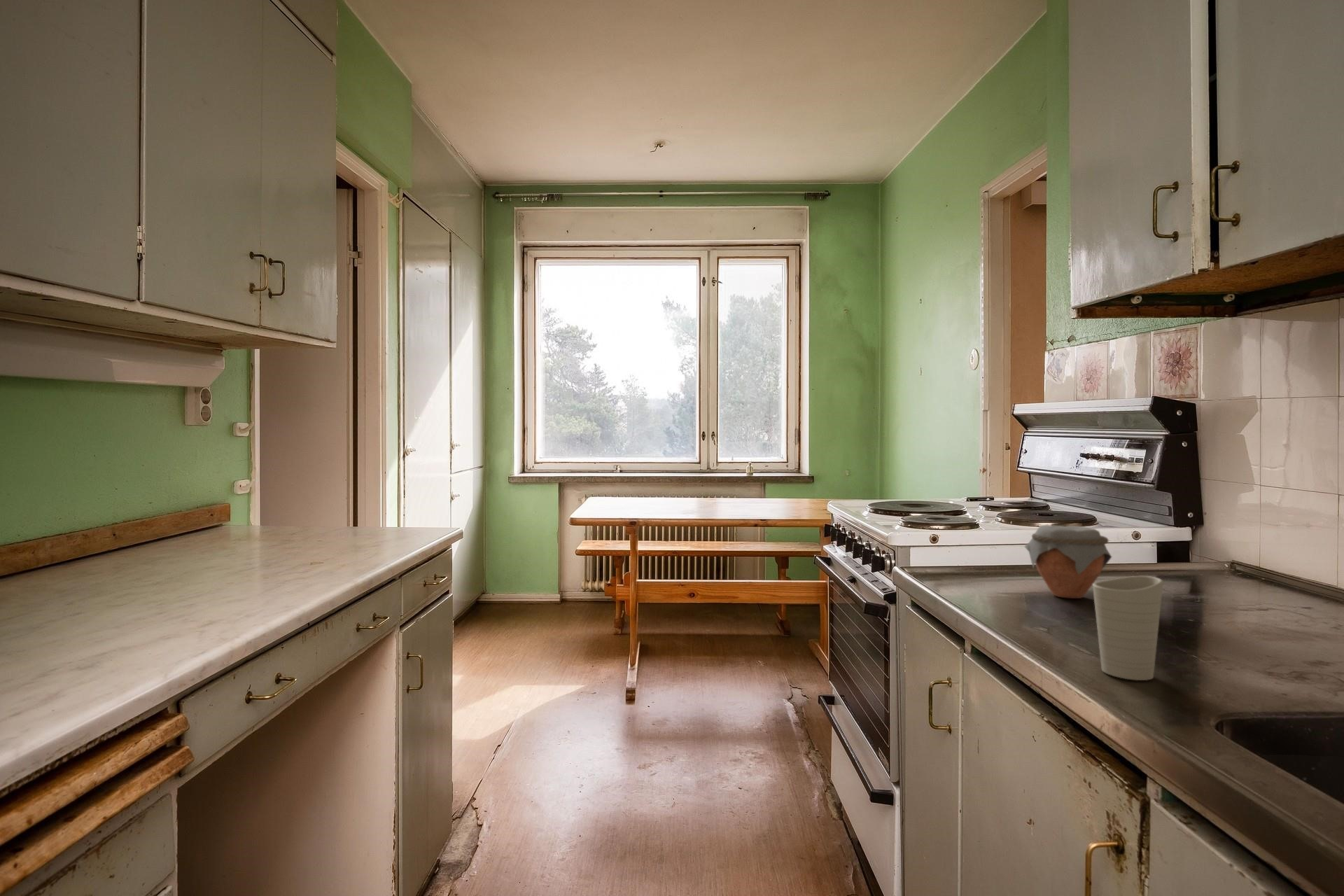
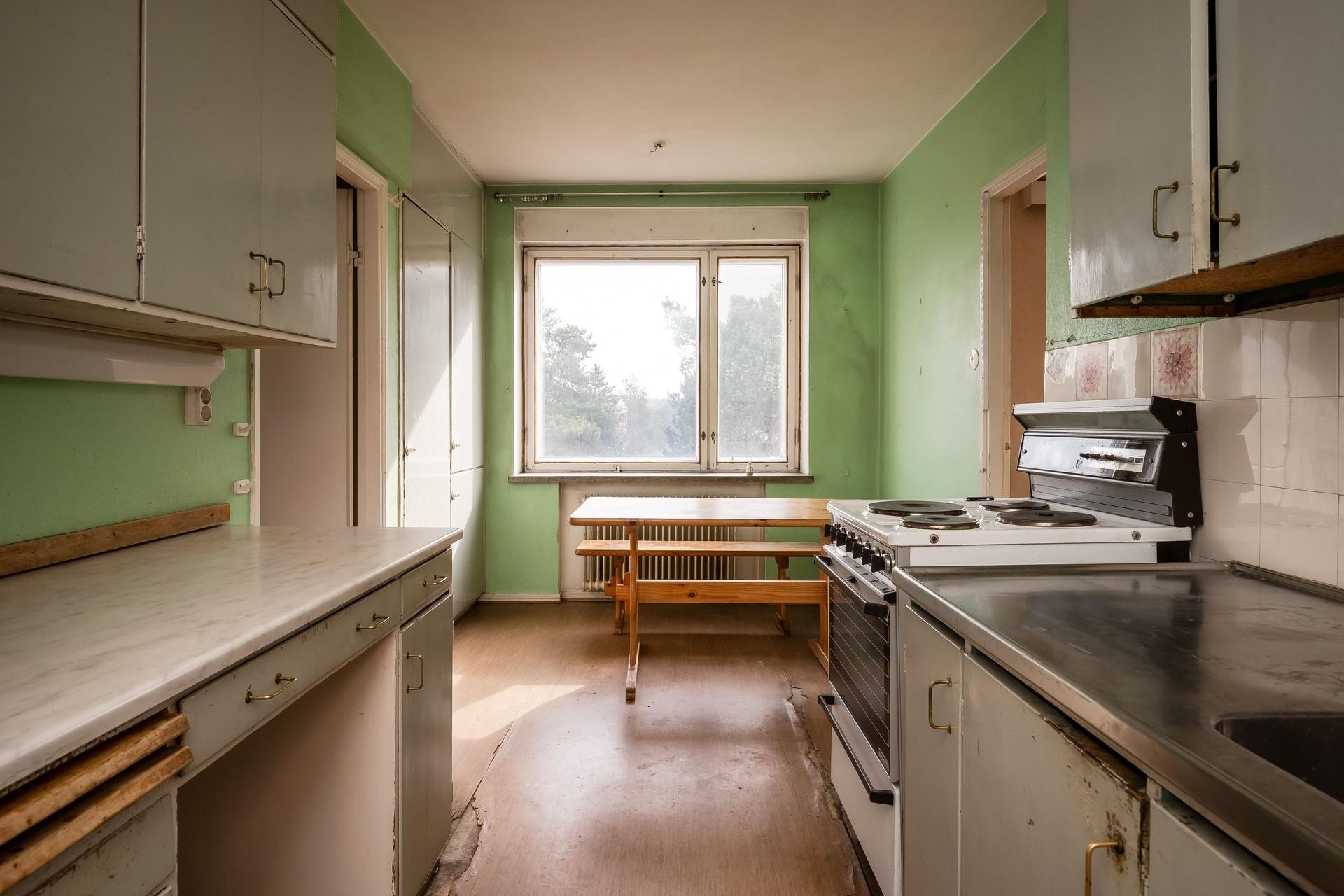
- cup [1092,575,1164,681]
- jar [1023,524,1112,599]
